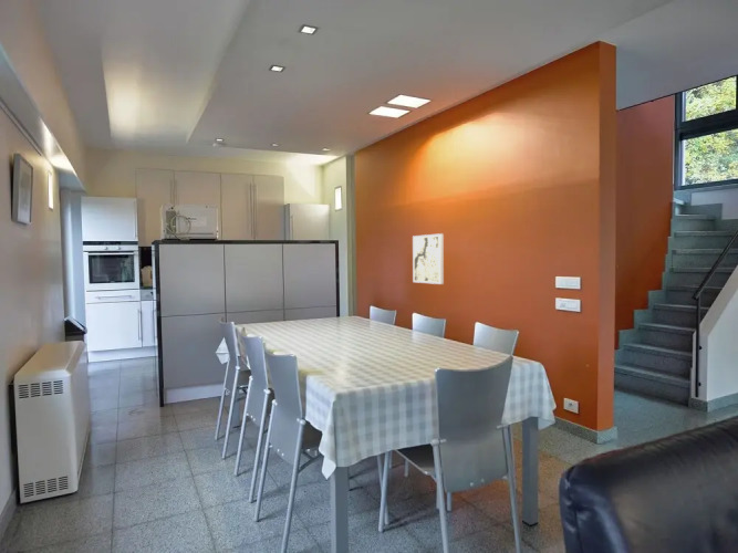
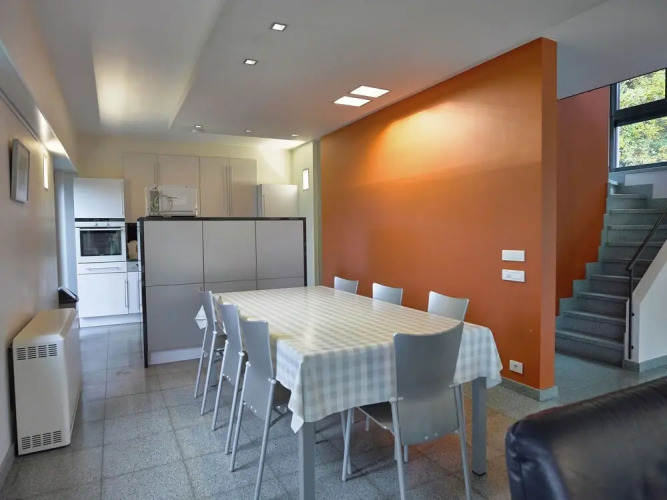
- wall art [412,232,445,285]
